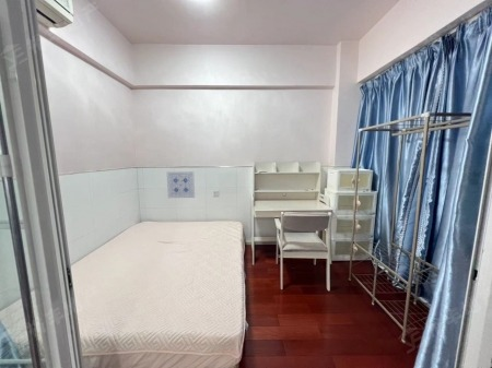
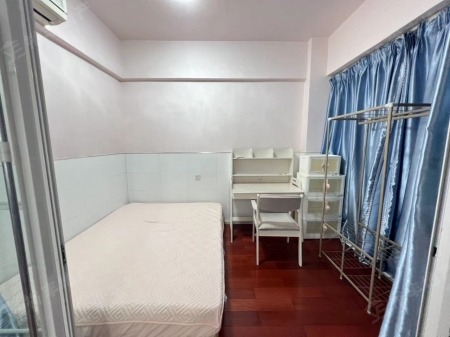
- wall art [166,170,196,199]
